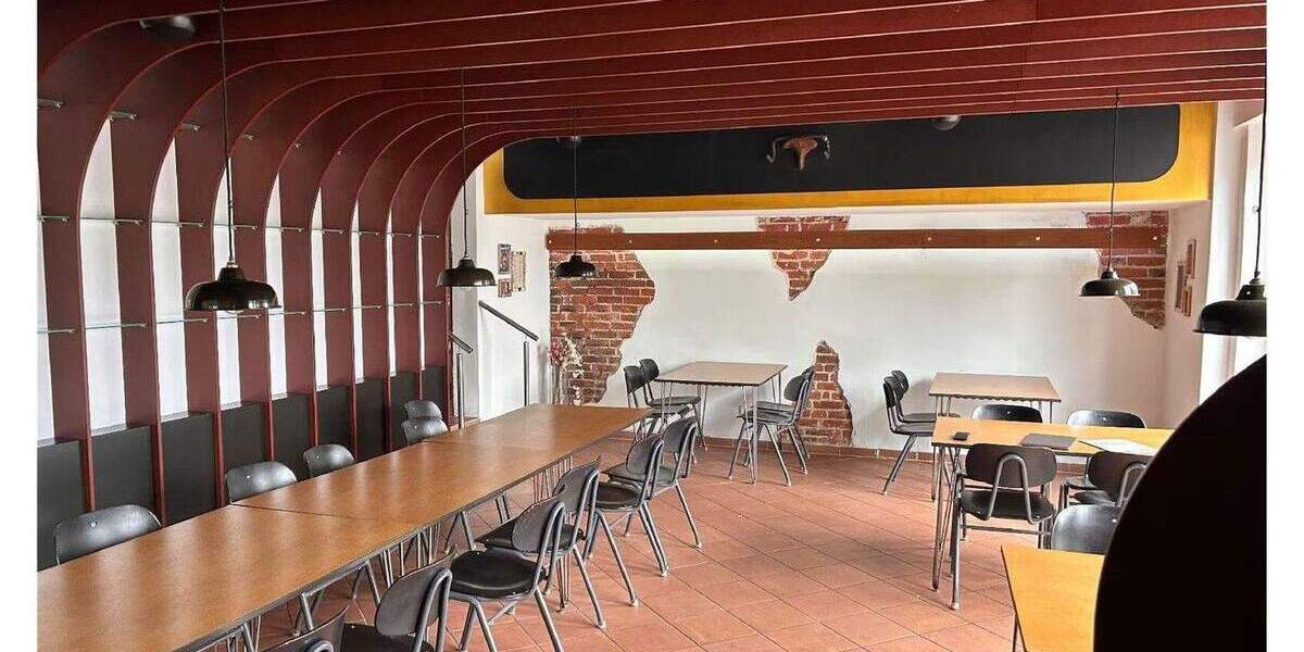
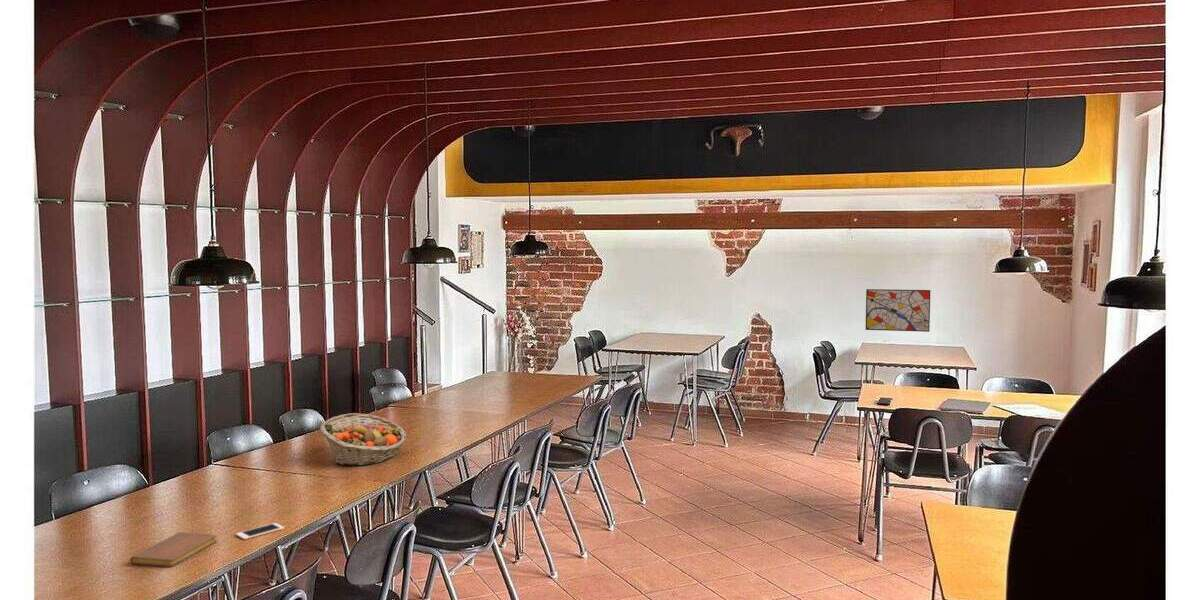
+ wall art [865,288,931,333]
+ fruit basket [319,412,407,467]
+ cell phone [235,522,285,540]
+ notebook [129,531,218,568]
